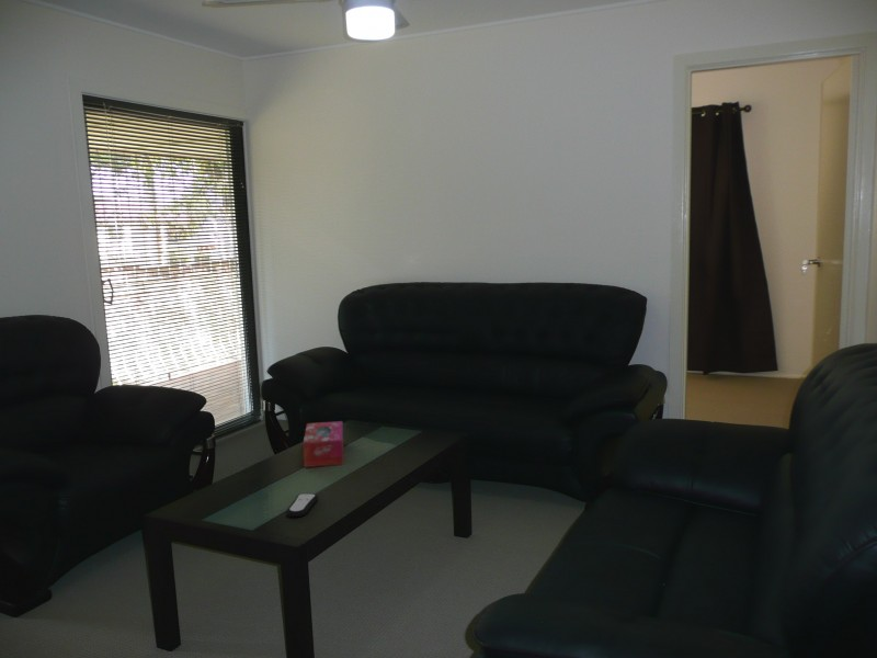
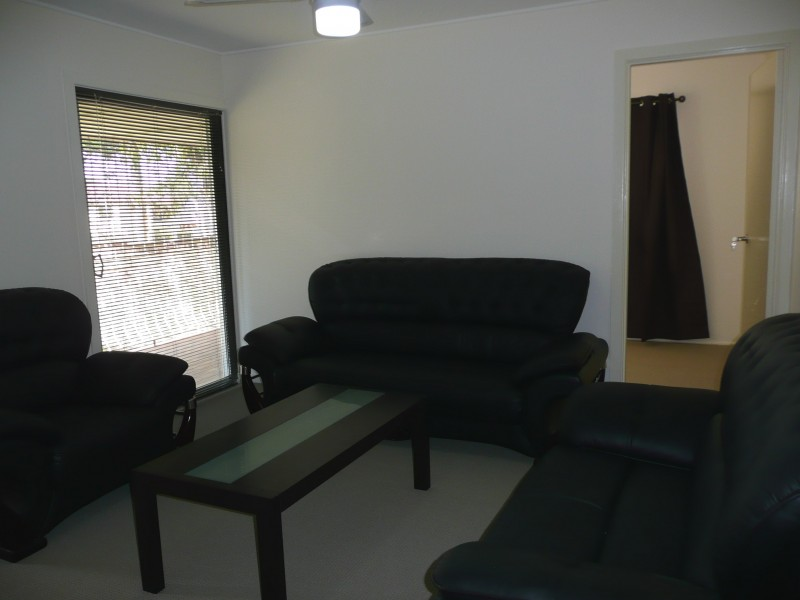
- remote control [285,492,319,518]
- tissue box [303,420,344,468]
